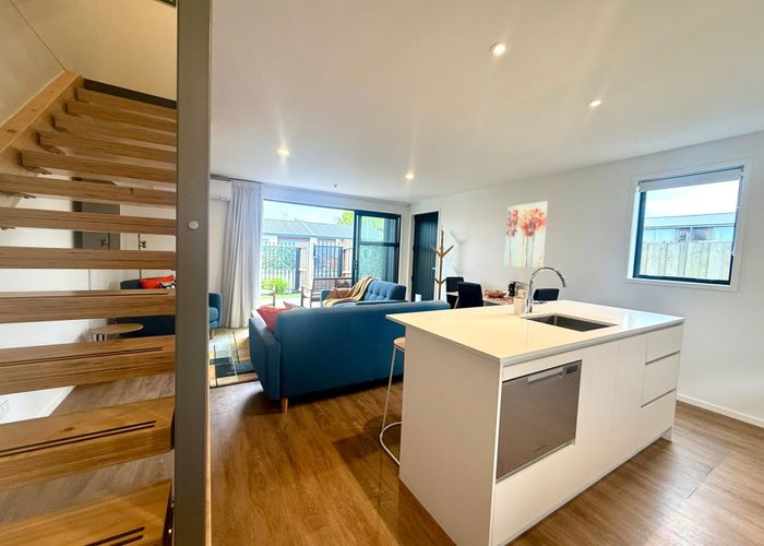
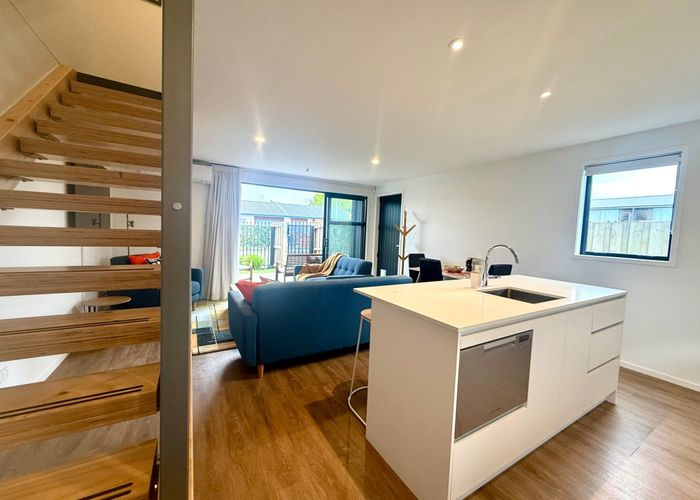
- wall art [503,200,549,270]
